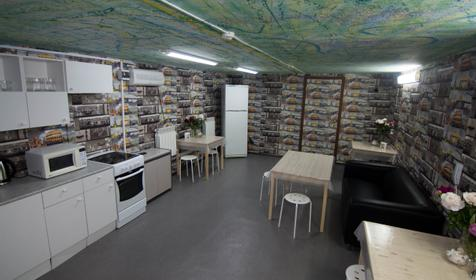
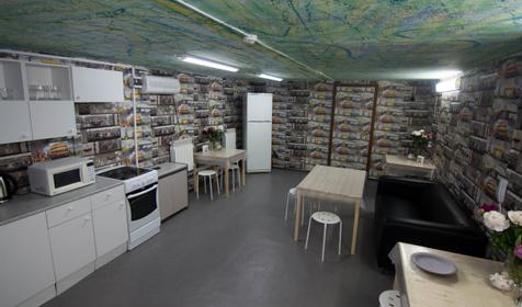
+ plate [409,251,458,276]
